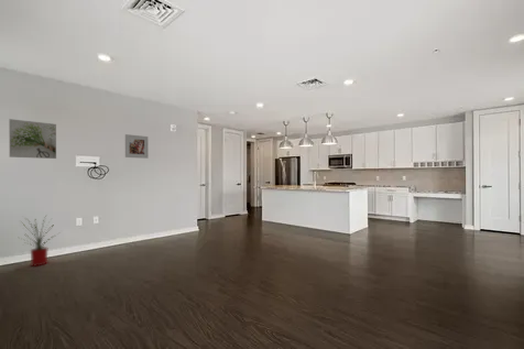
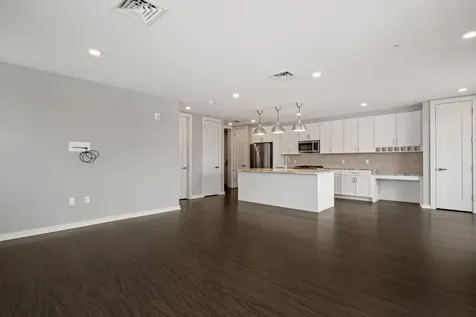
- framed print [124,133,150,160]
- house plant [19,212,63,268]
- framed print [8,118,57,160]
